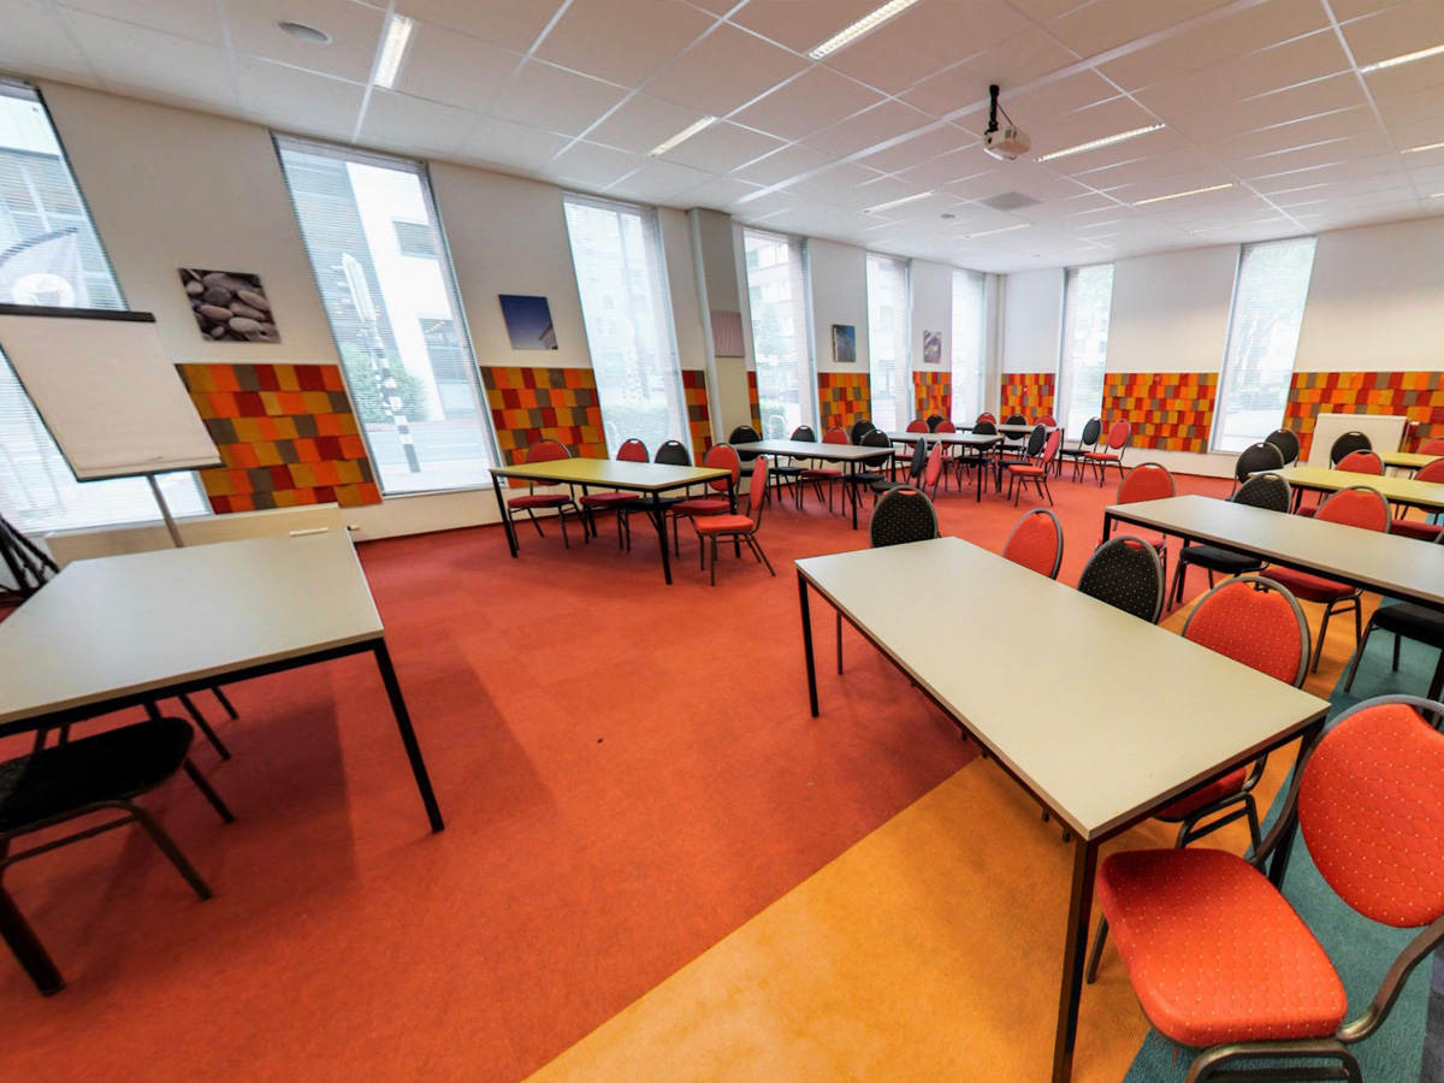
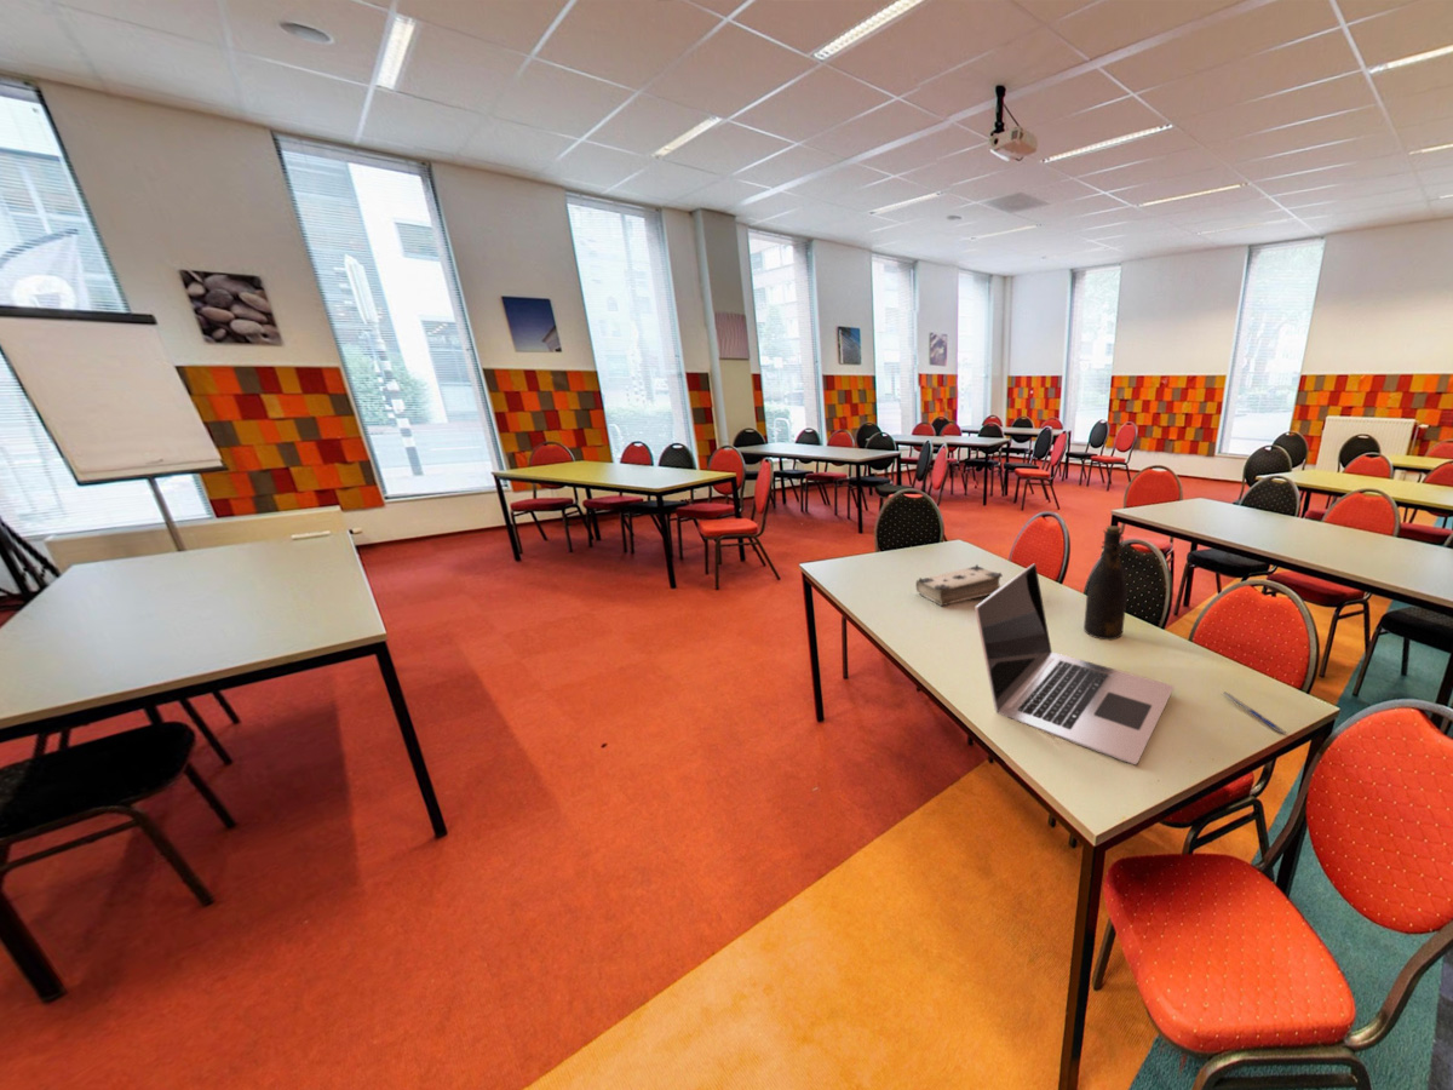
+ bottle [1082,524,1128,641]
+ book [914,563,1004,608]
+ pen [1221,692,1290,735]
+ laptop [974,563,1175,765]
